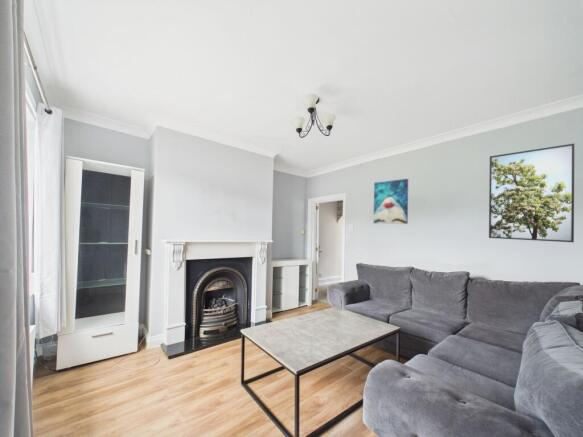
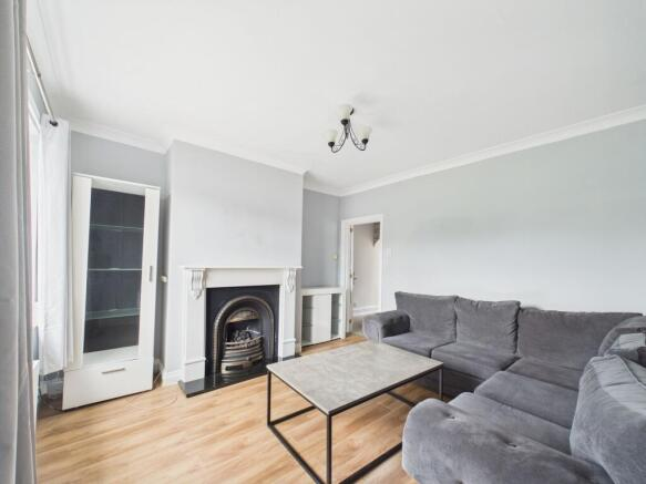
- wall art [373,178,409,225]
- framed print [488,143,575,243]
